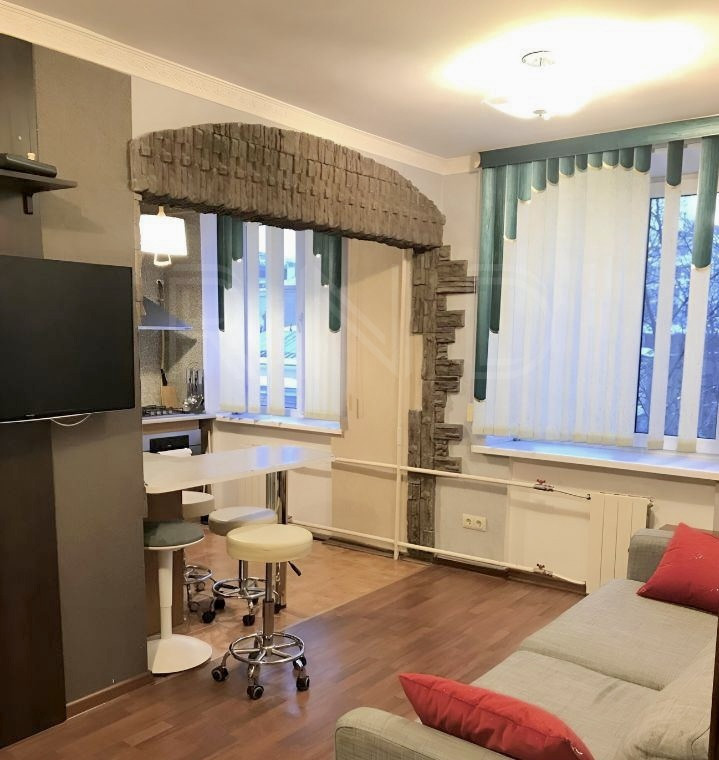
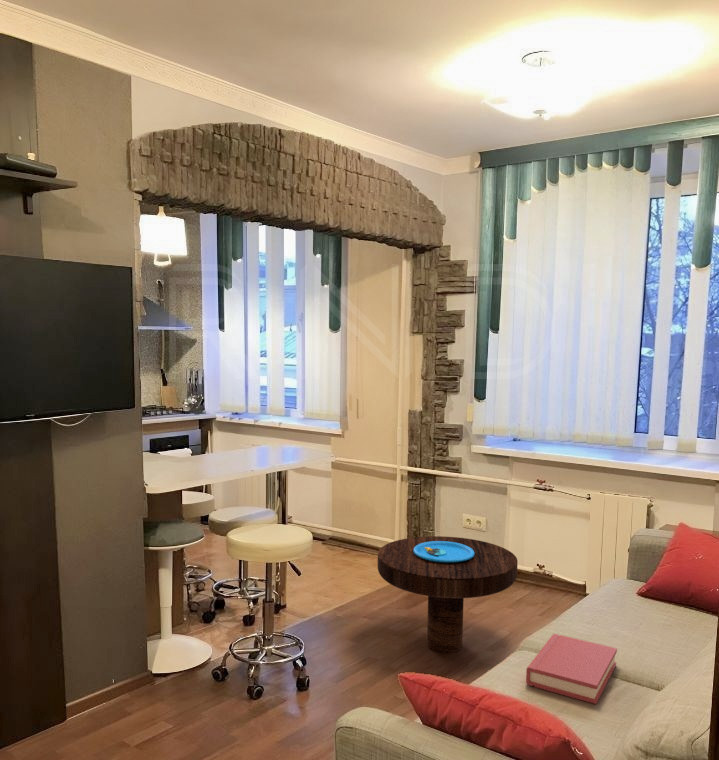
+ hardback book [525,633,618,705]
+ side table [377,535,519,654]
